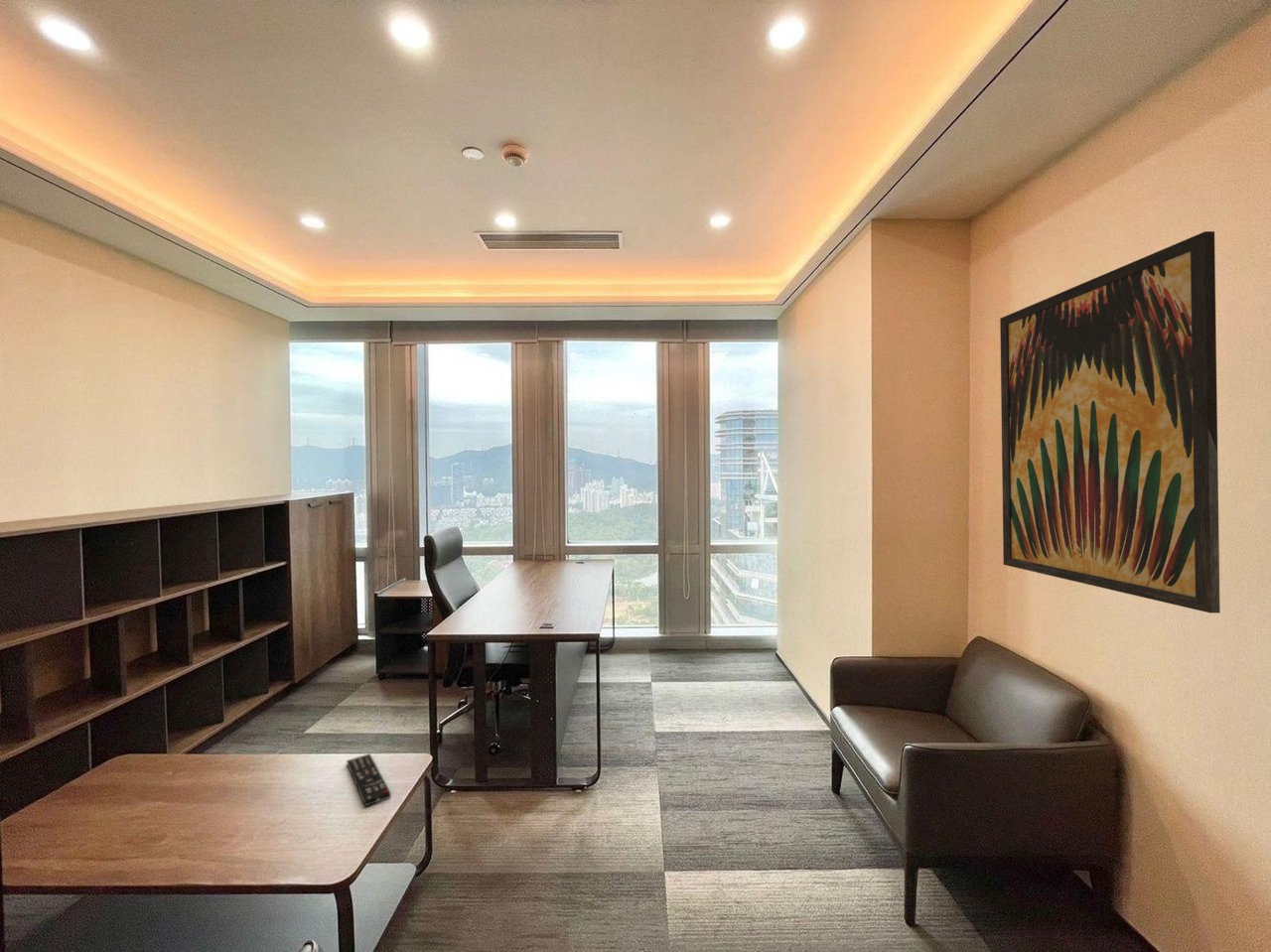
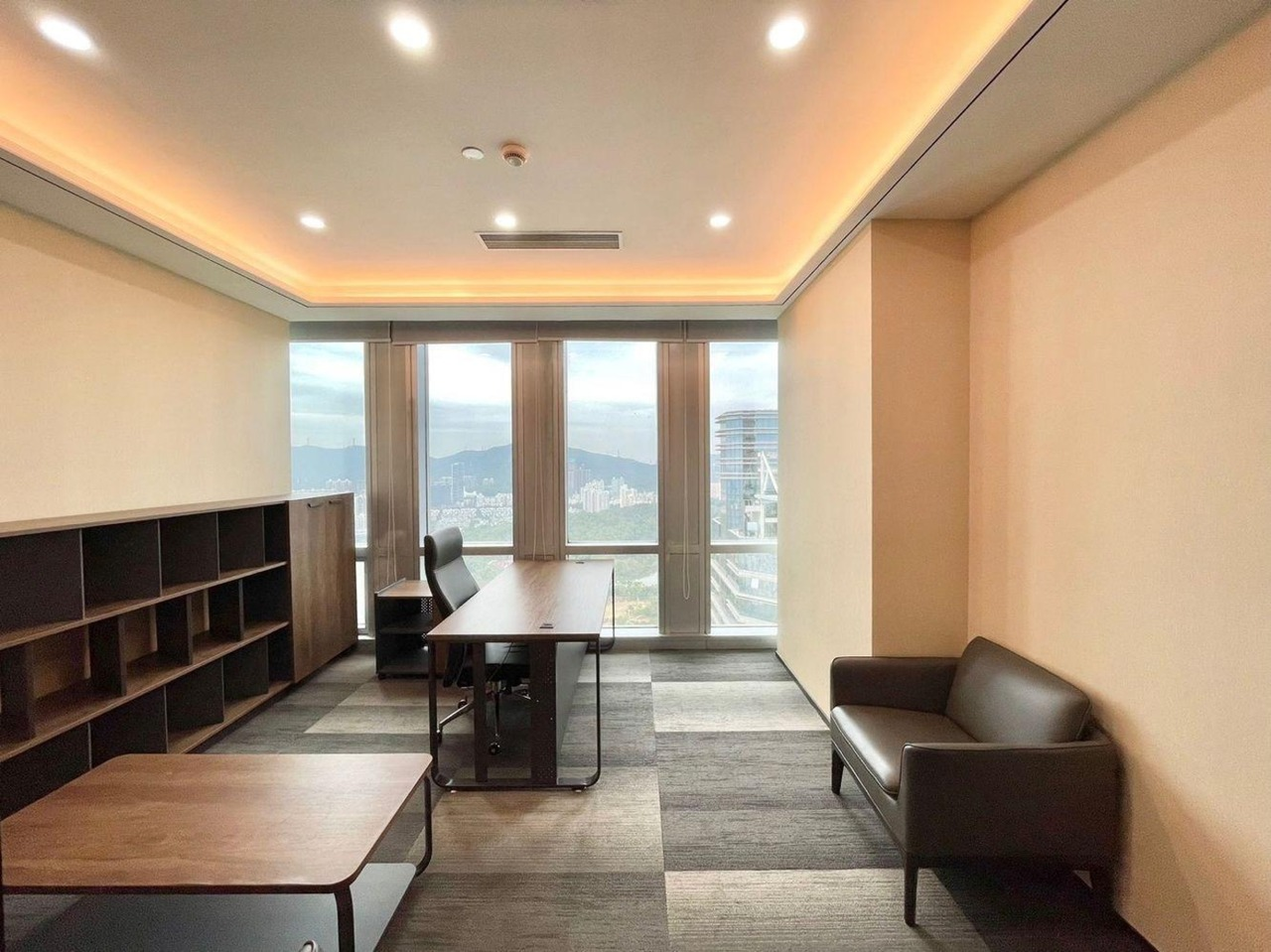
- remote control [347,752,392,807]
- wall art [999,230,1221,614]
